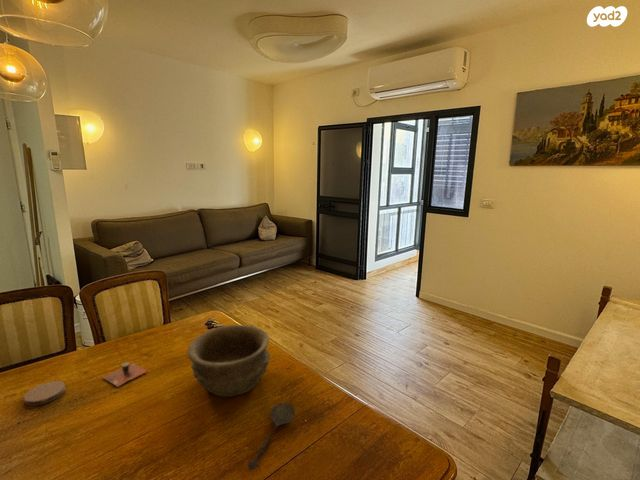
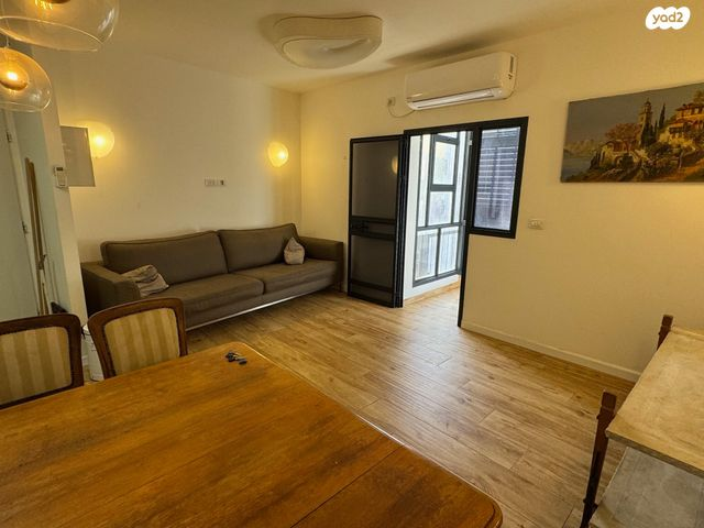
- spoon [246,401,296,472]
- bowl [187,324,271,398]
- coaster [23,380,66,407]
- cup [101,361,149,388]
